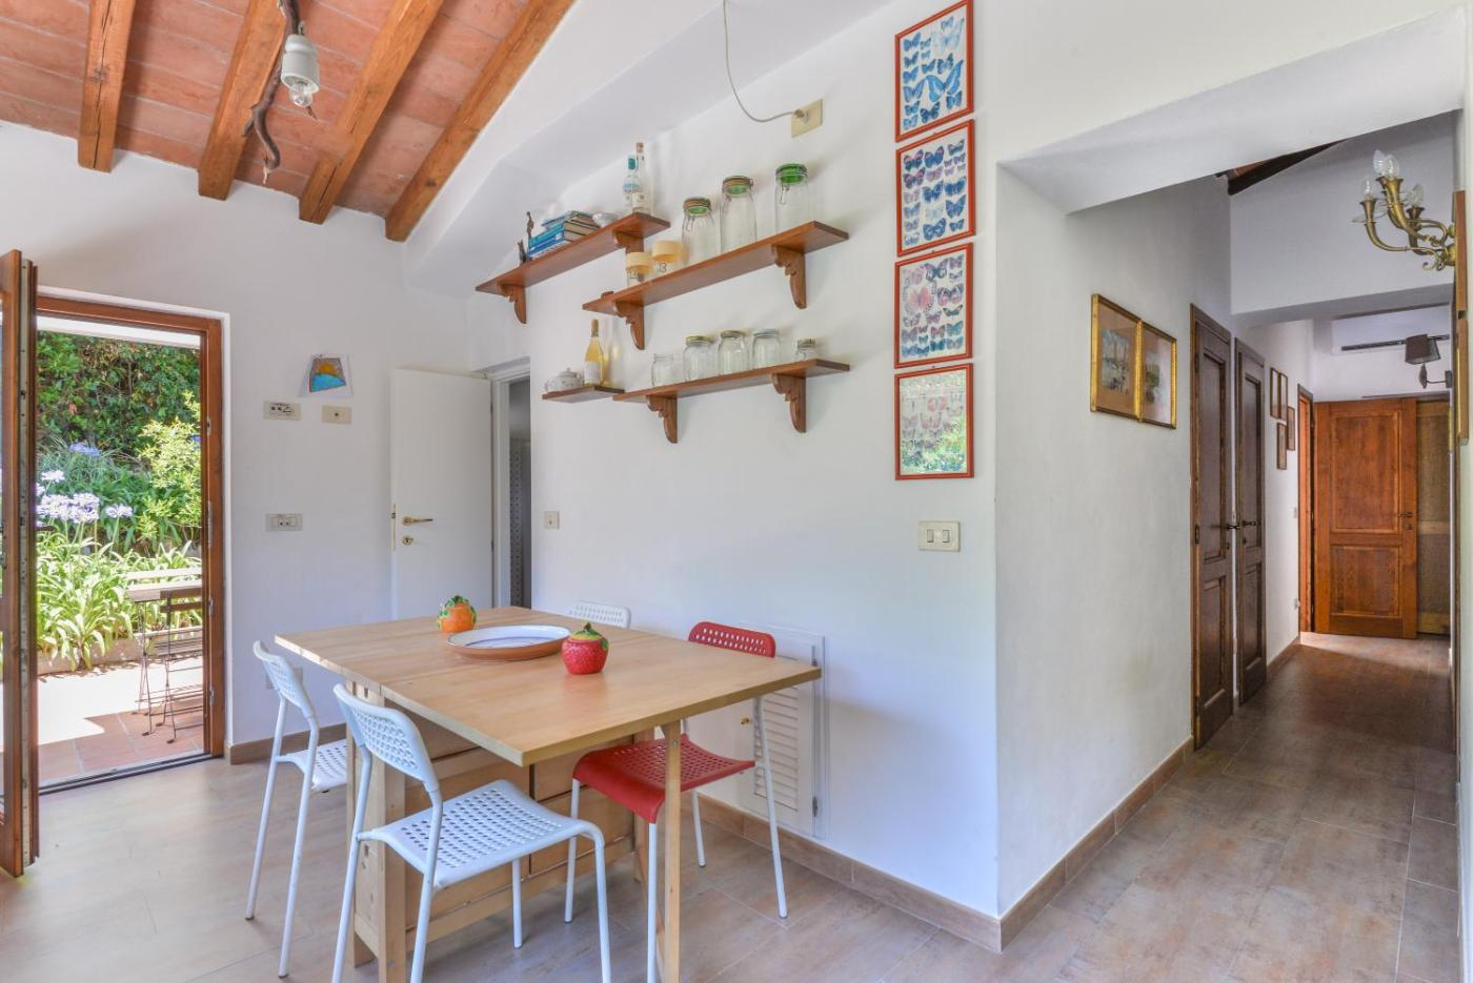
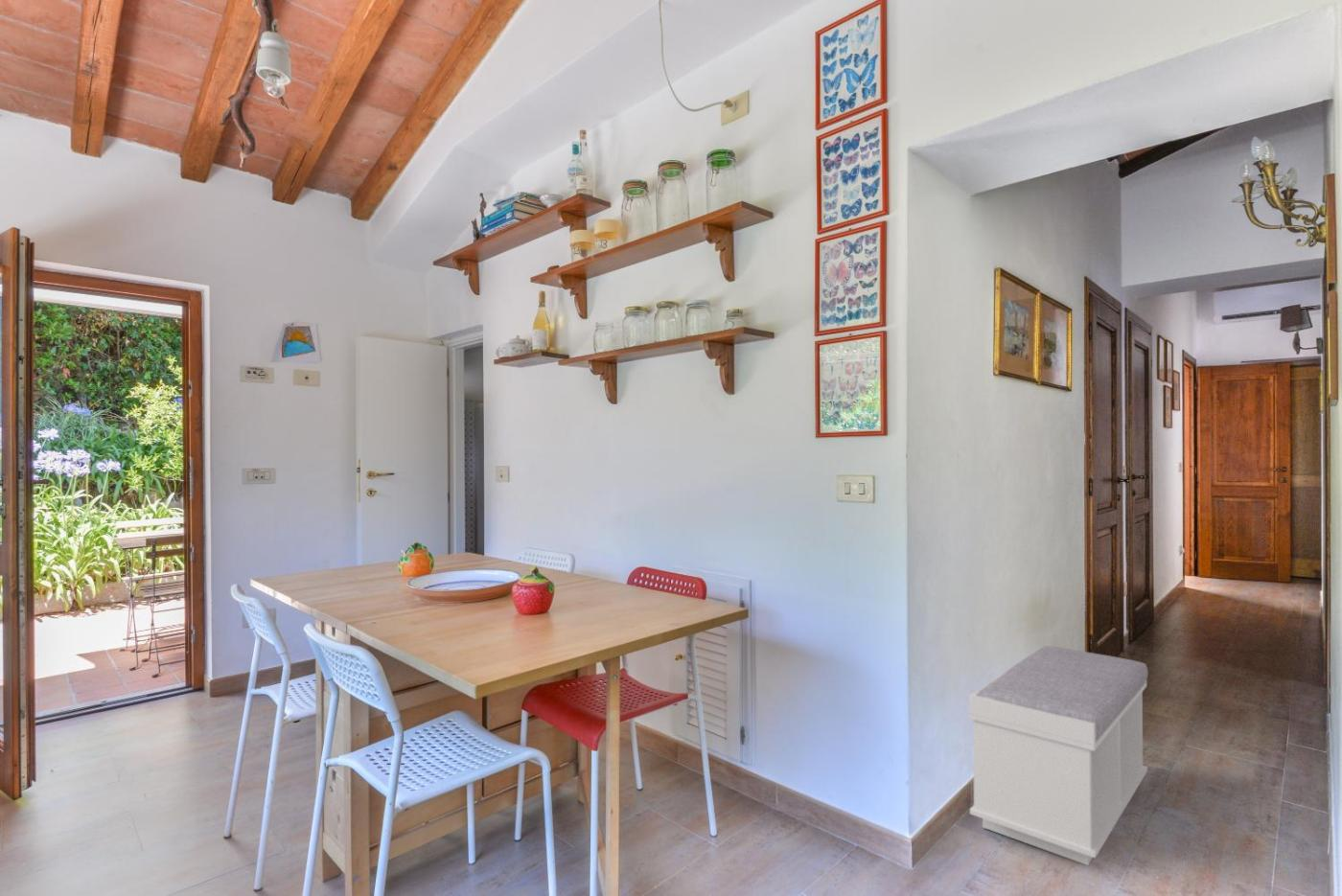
+ bench [968,645,1149,866]
